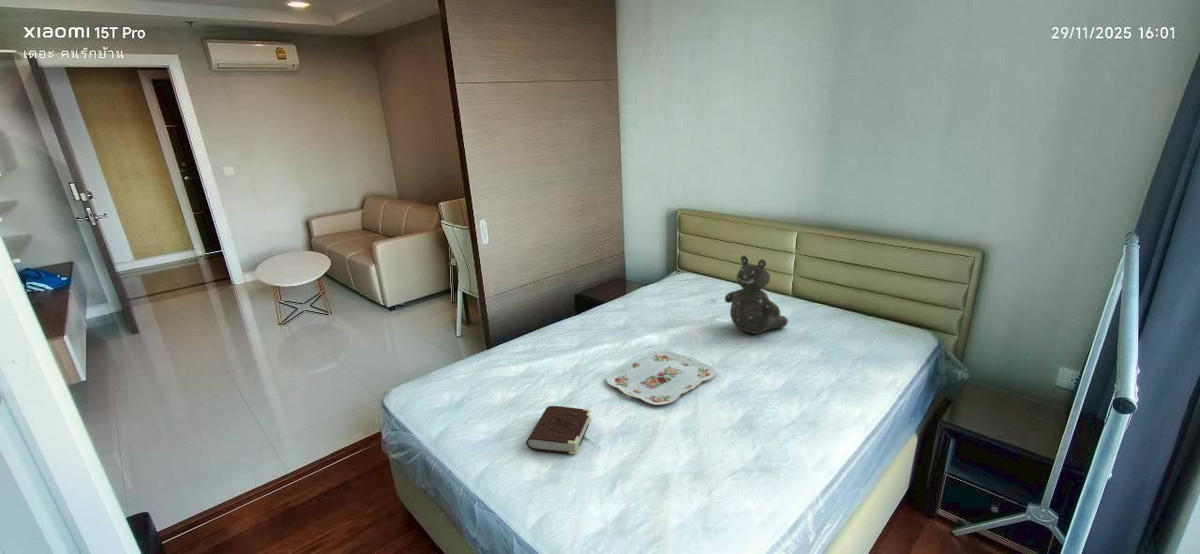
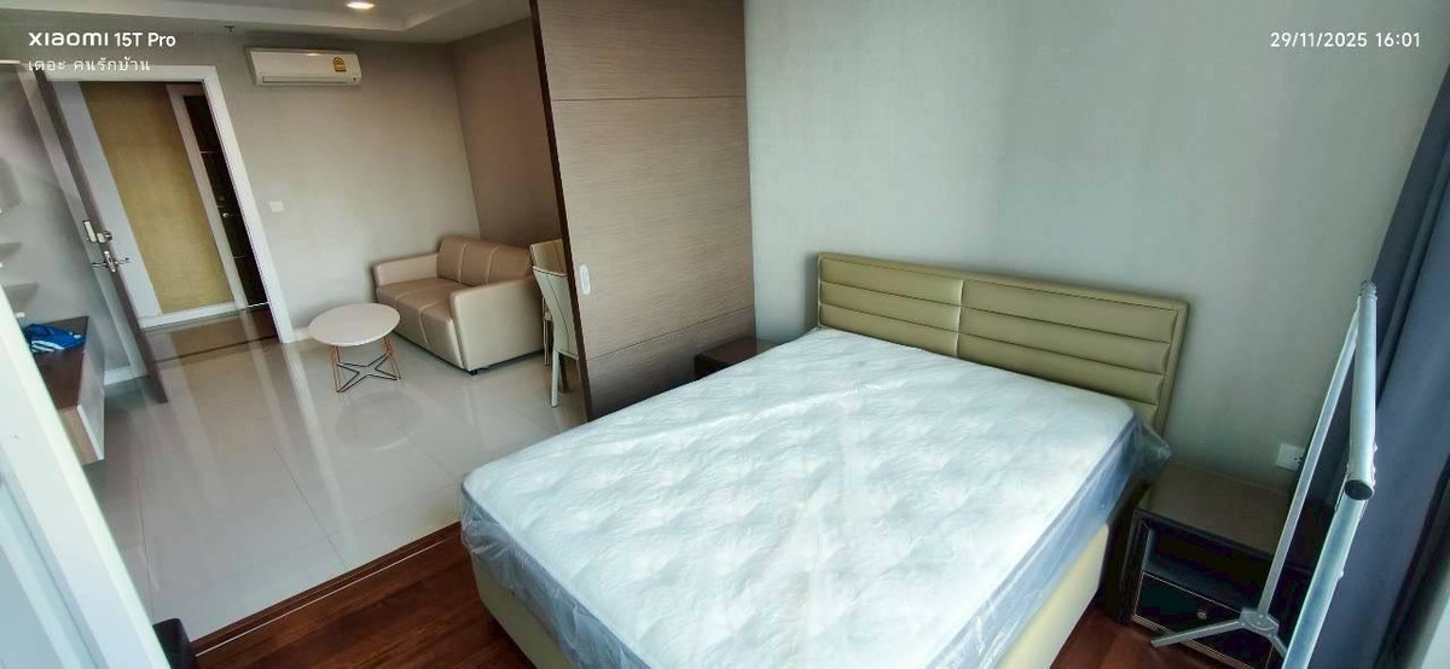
- serving tray [605,350,717,406]
- teddy bear [724,255,789,335]
- book [525,405,593,455]
